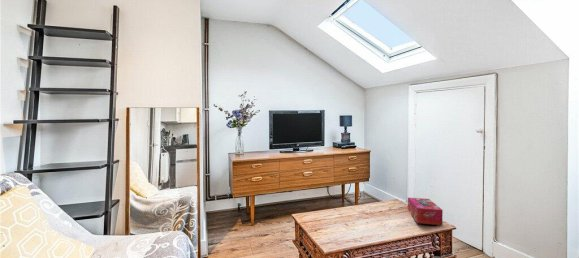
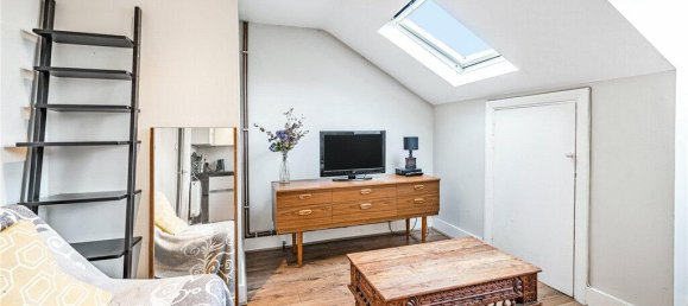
- tissue box [407,197,444,226]
